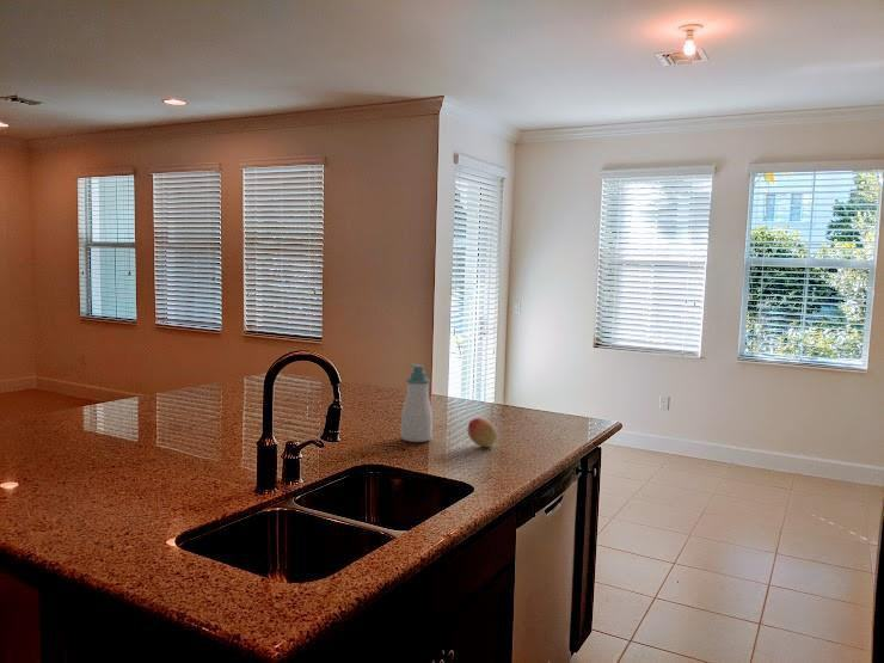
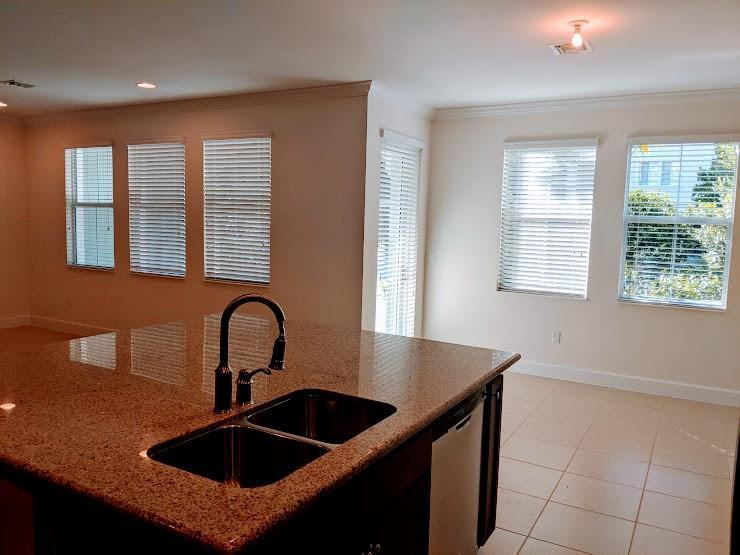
- soap bottle [399,363,434,443]
- fruit [467,417,498,448]
